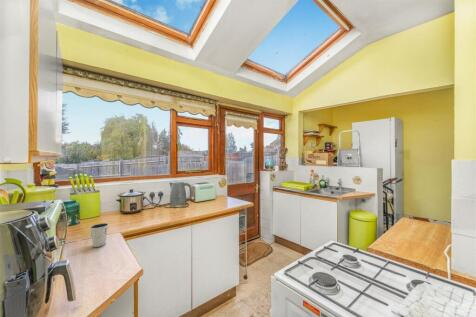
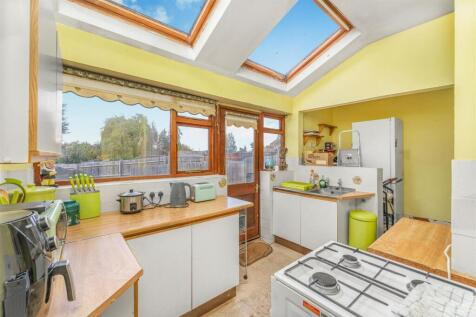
- dixie cup [89,222,109,248]
